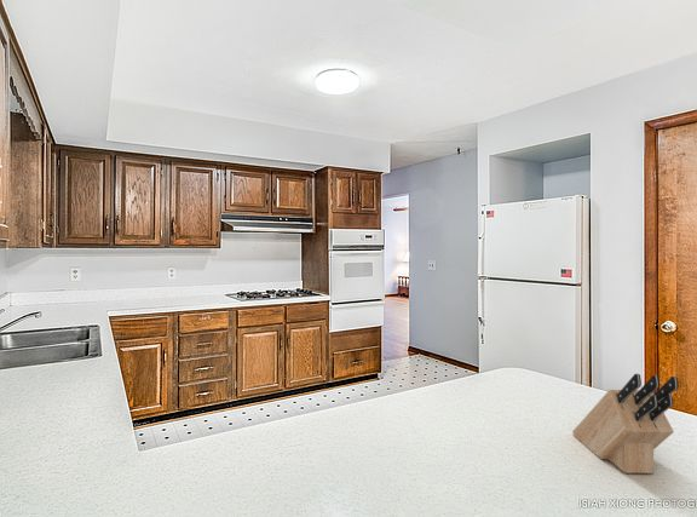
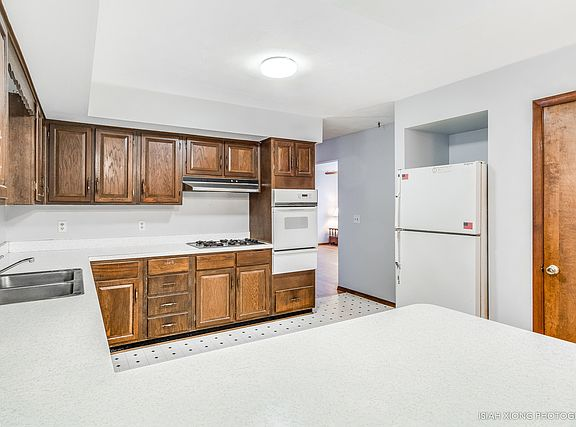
- knife block [571,373,680,475]
